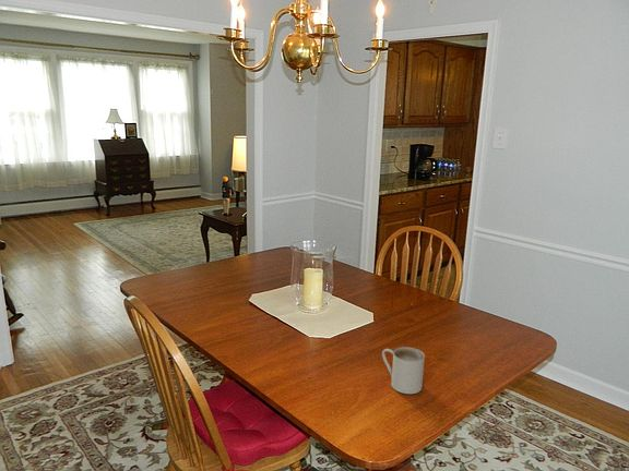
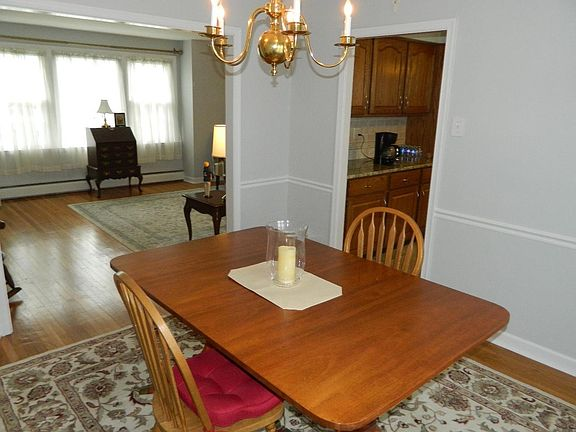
- mug [381,346,426,395]
